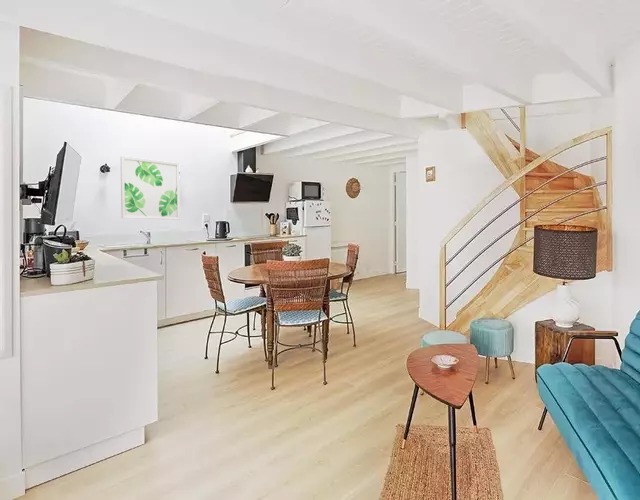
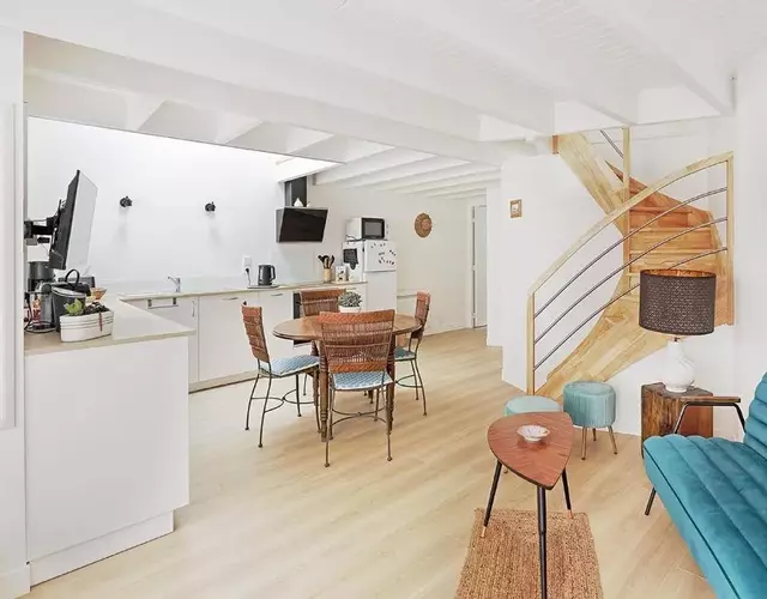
- wall art [119,155,181,221]
